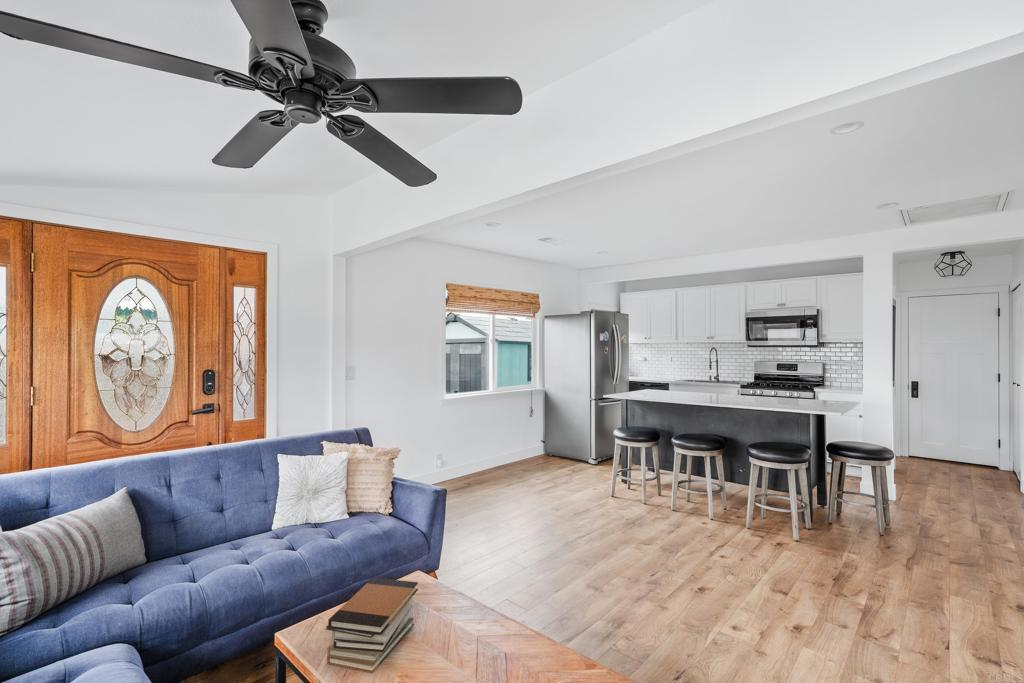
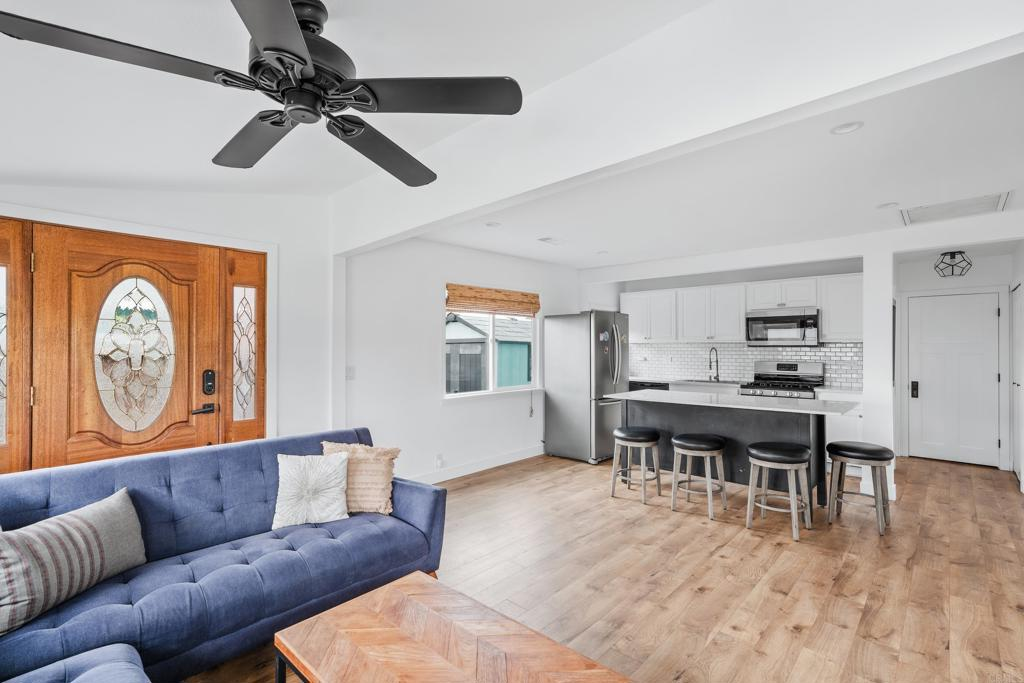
- book stack [325,577,419,674]
